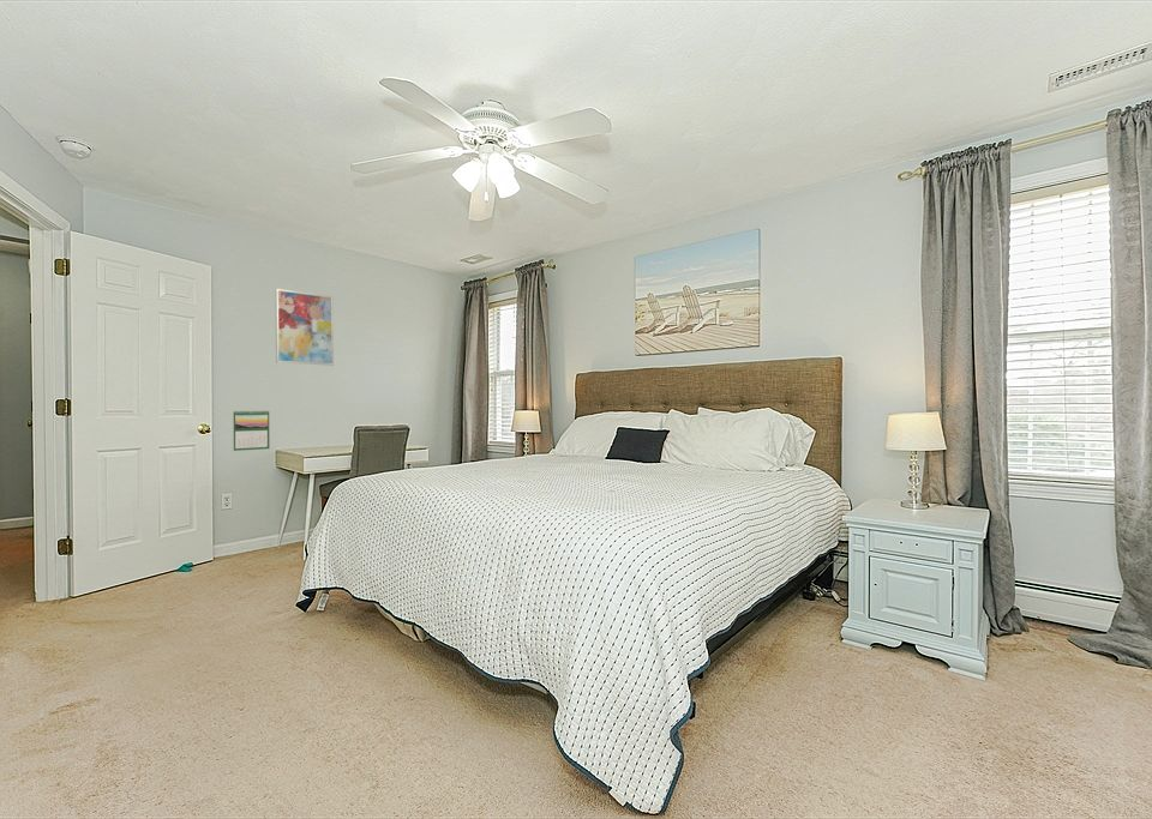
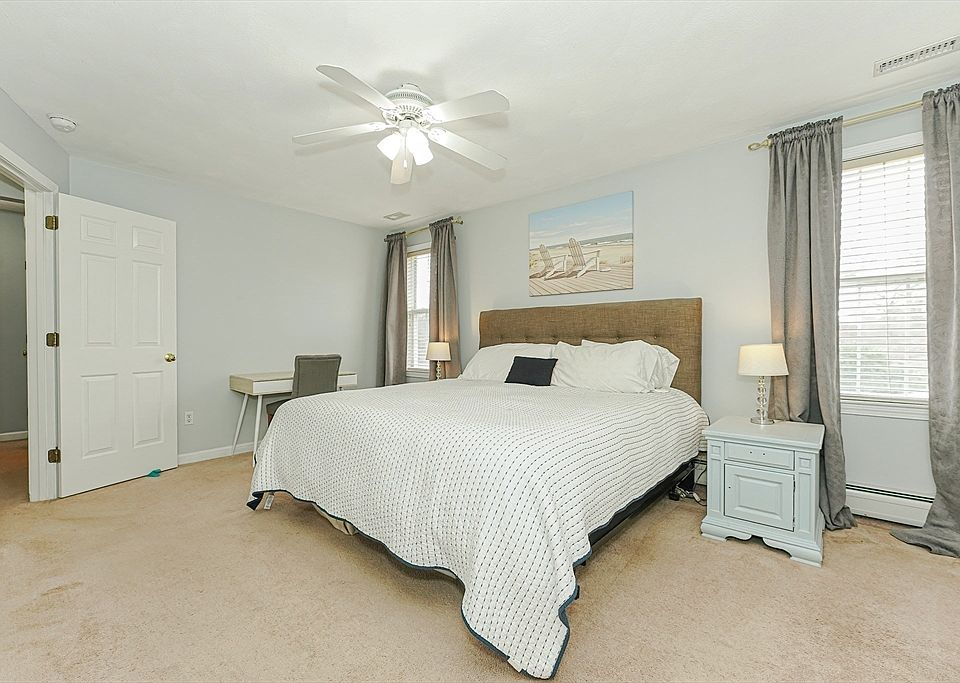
- wall art [275,288,335,367]
- calendar [232,409,270,452]
